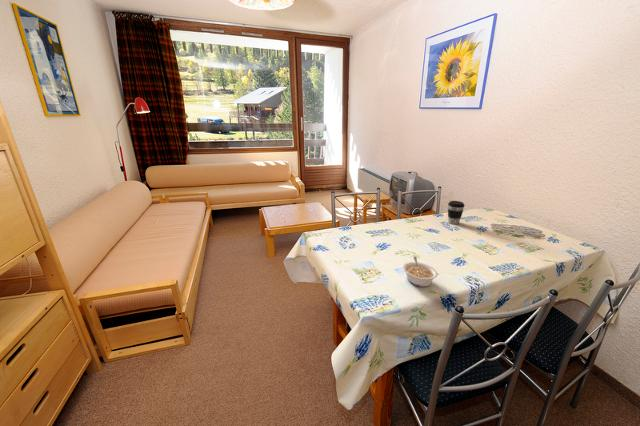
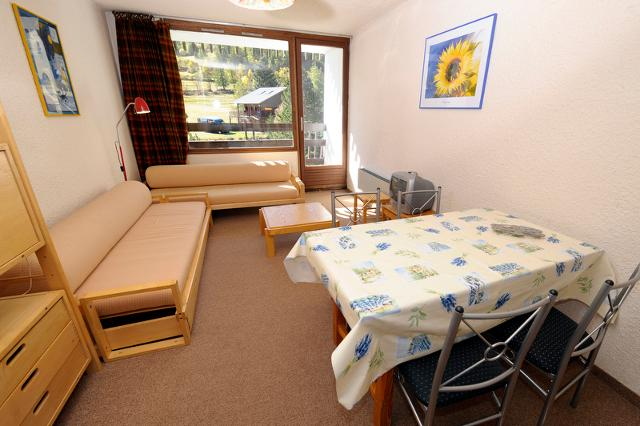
- legume [402,256,438,288]
- coffee cup [447,200,466,225]
